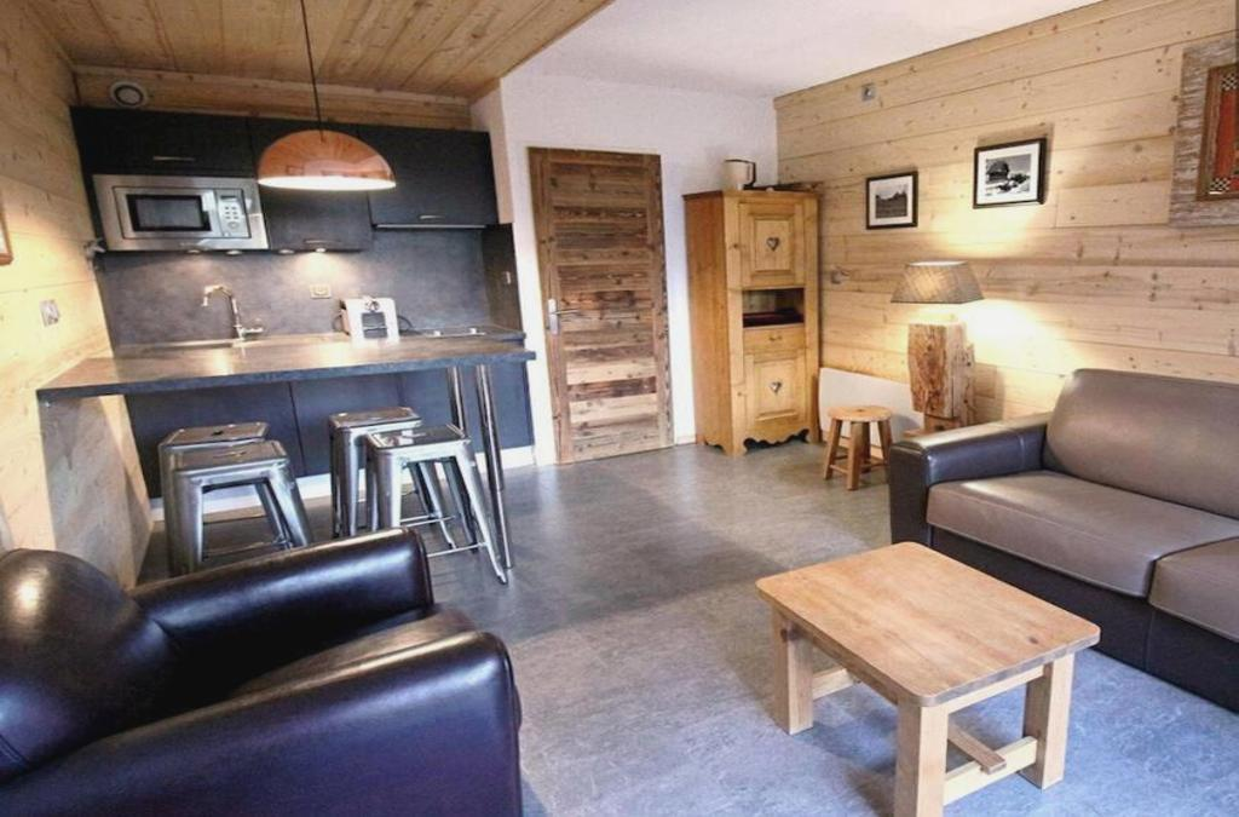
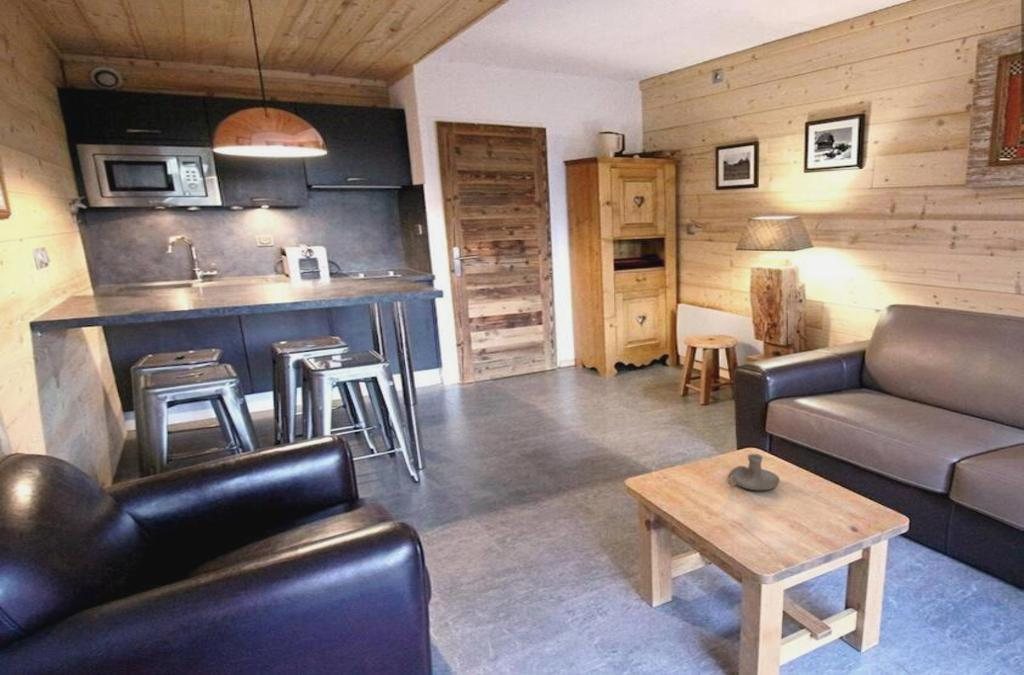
+ candle holder [727,453,781,491]
